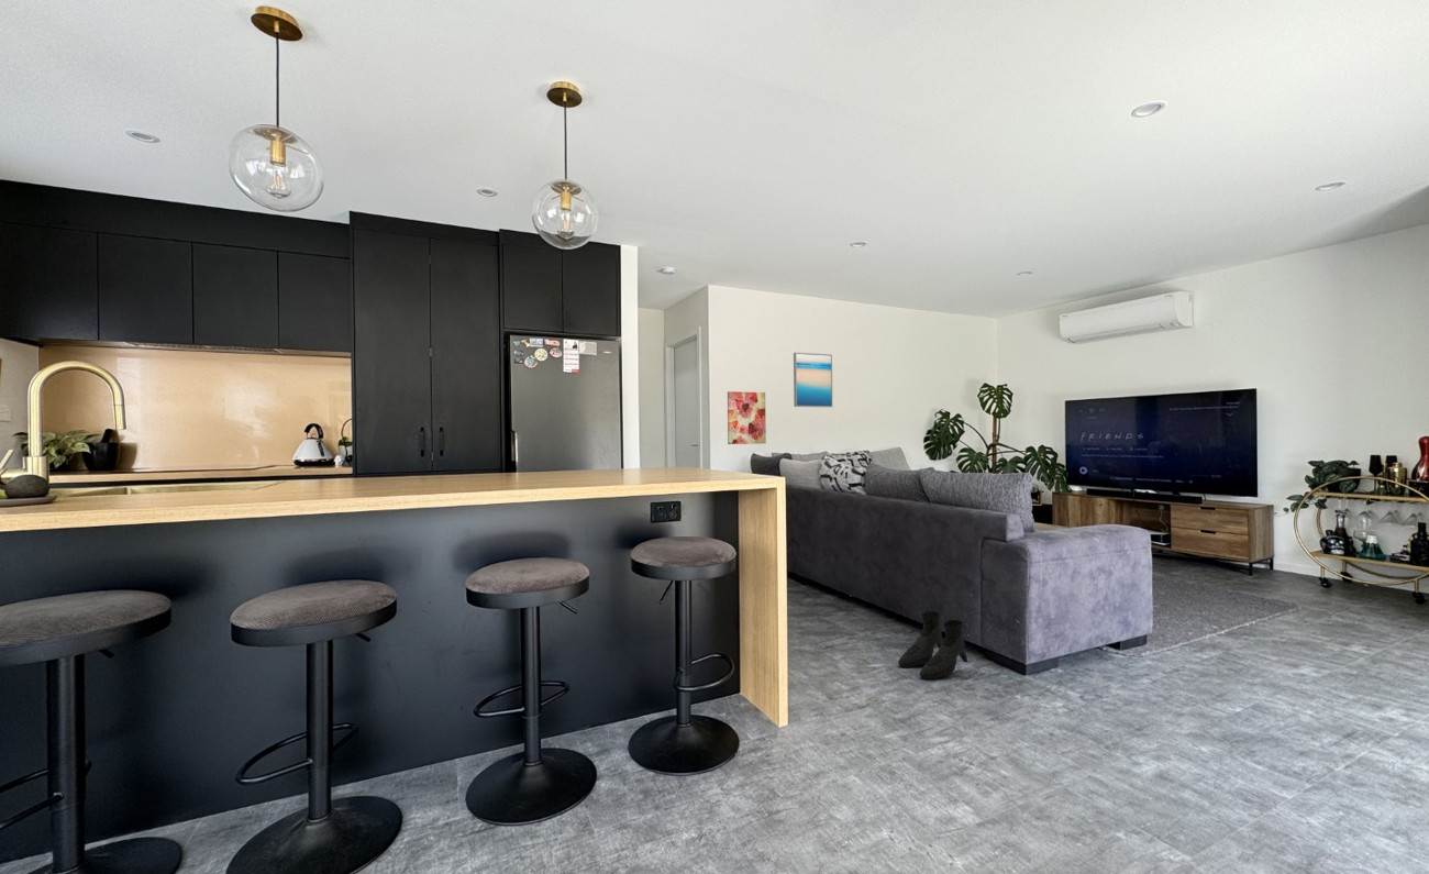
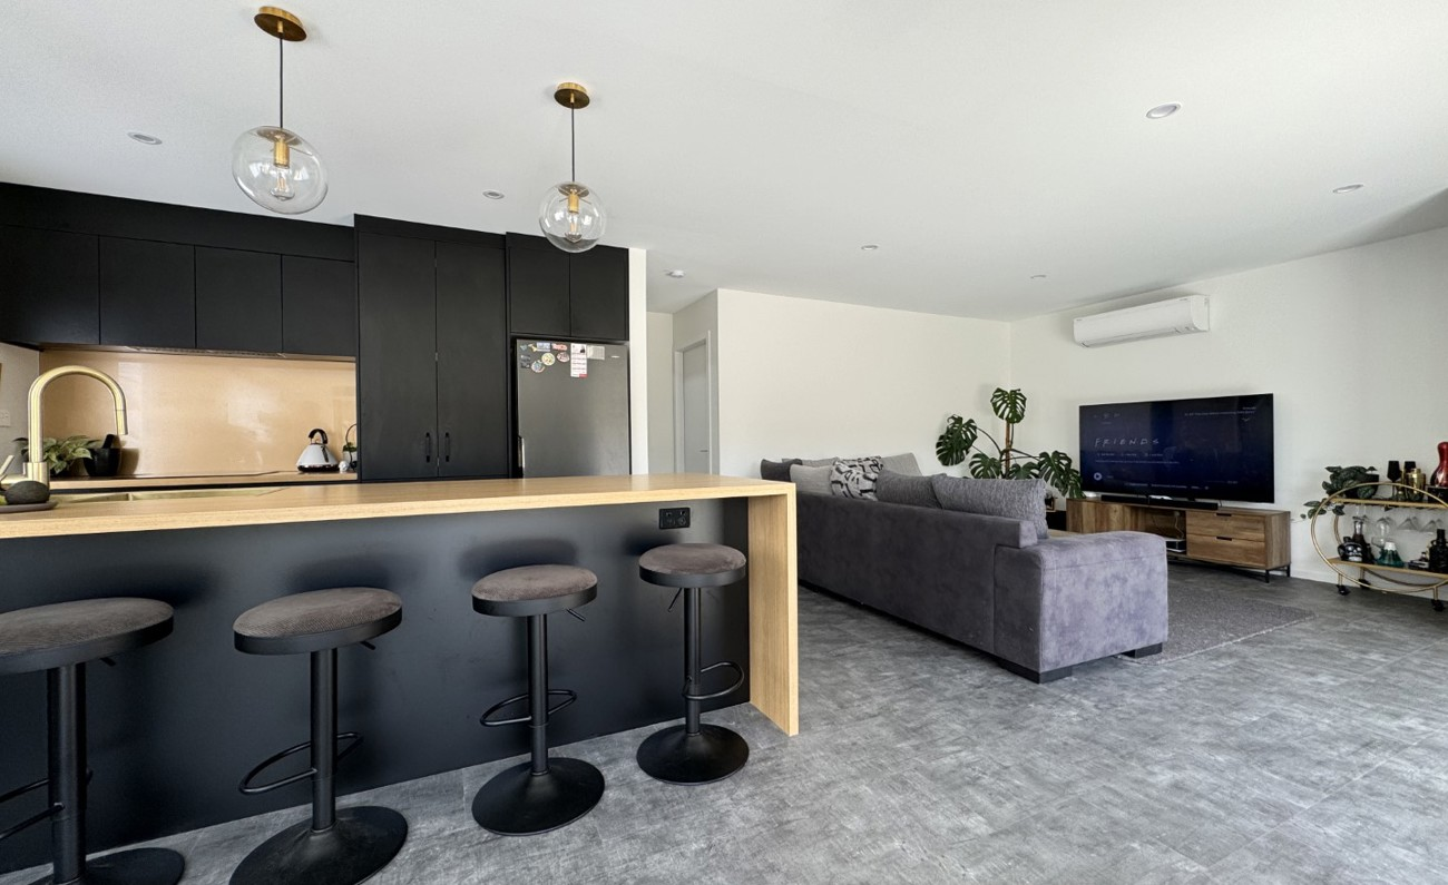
- wall art [727,390,767,445]
- boots [897,610,968,681]
- wall art [793,352,833,408]
